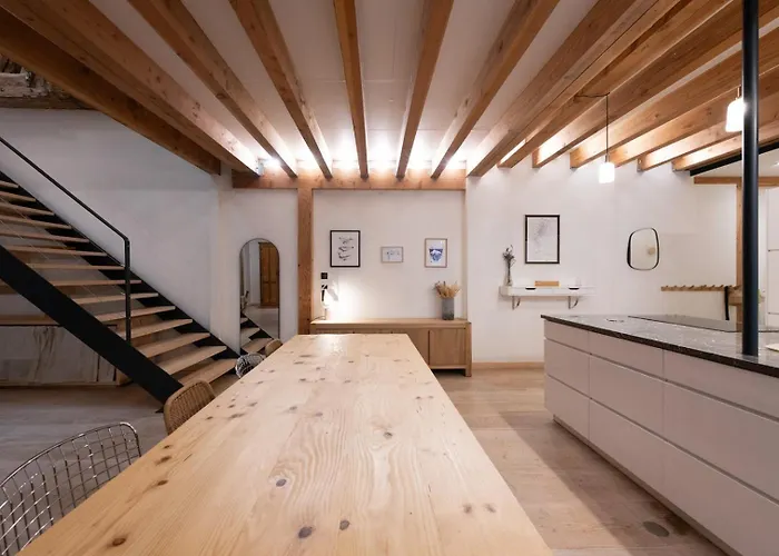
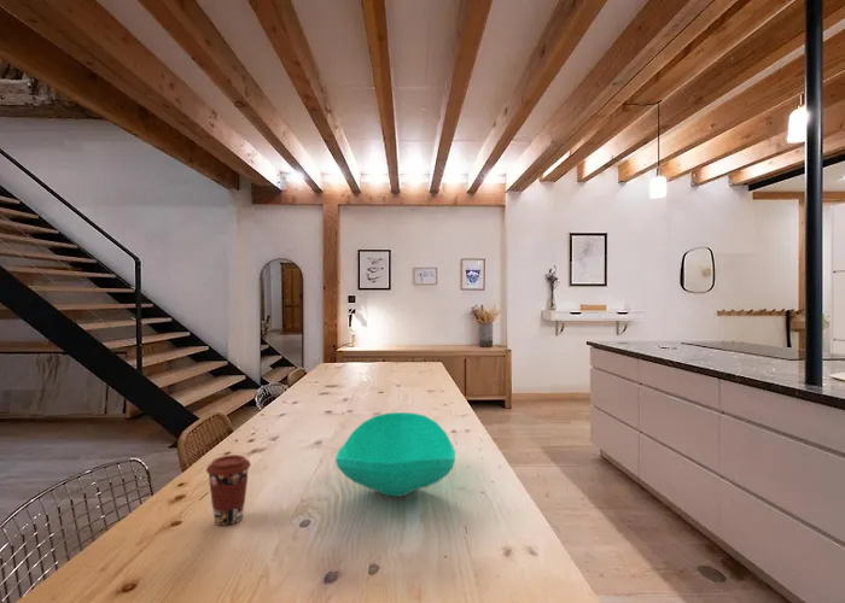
+ table top decor [334,411,456,497]
+ coffee cup [205,453,252,527]
